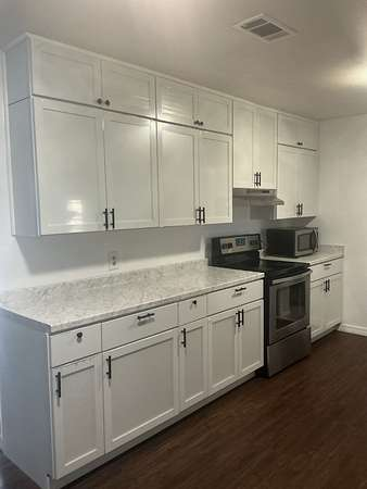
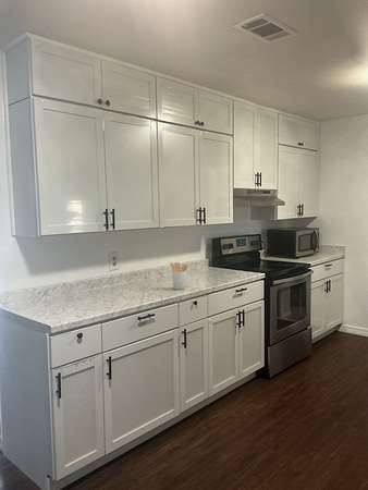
+ utensil holder [169,261,188,291]
